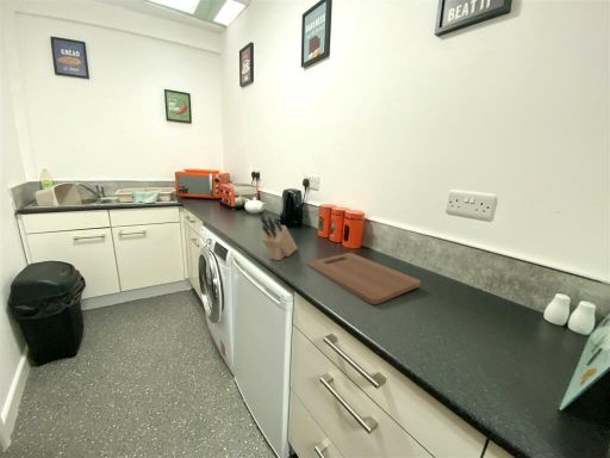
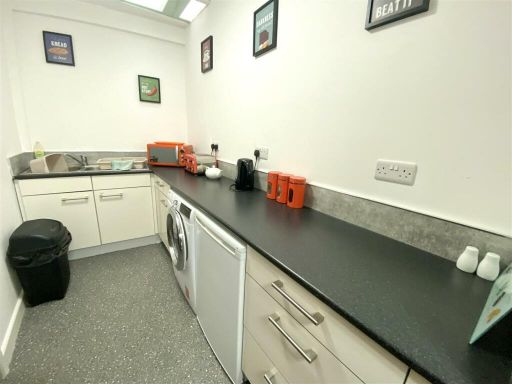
- cutting board [306,252,422,305]
- knife block [260,215,299,261]
